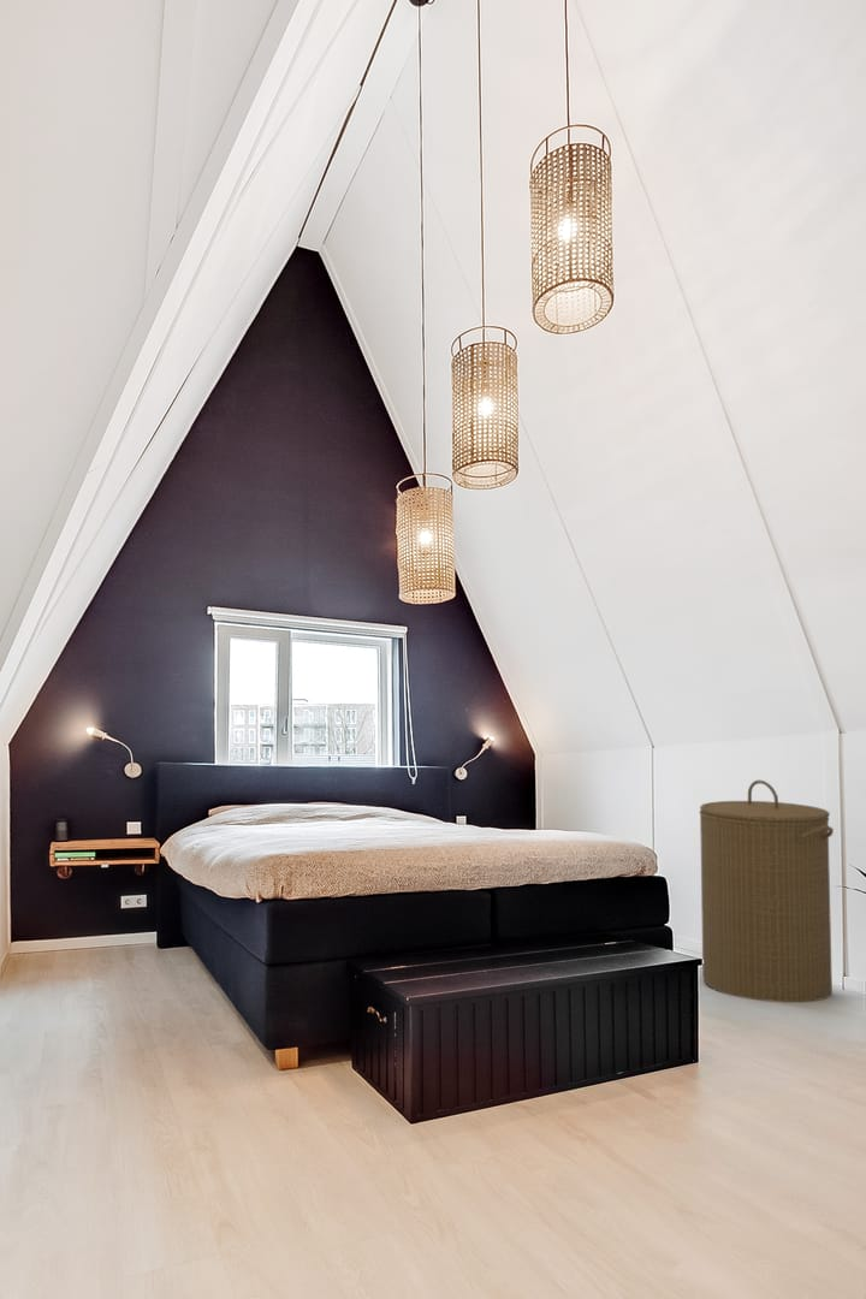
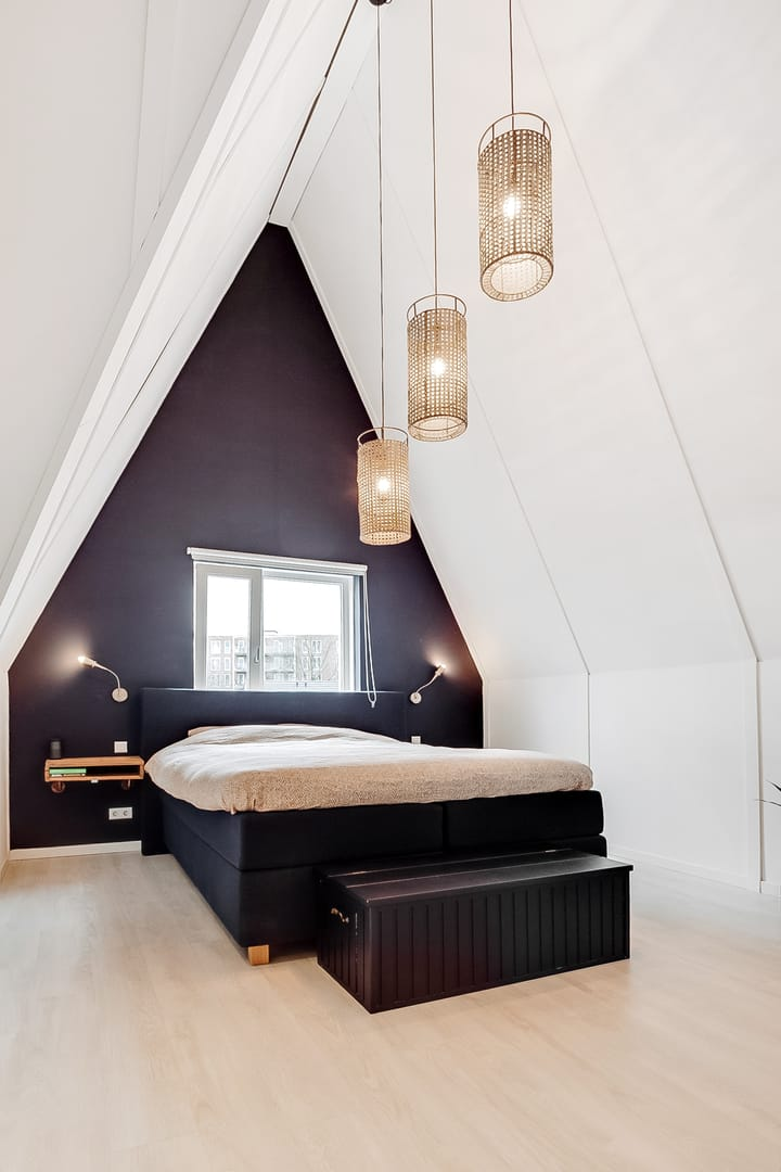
- laundry hamper [698,779,835,1003]
